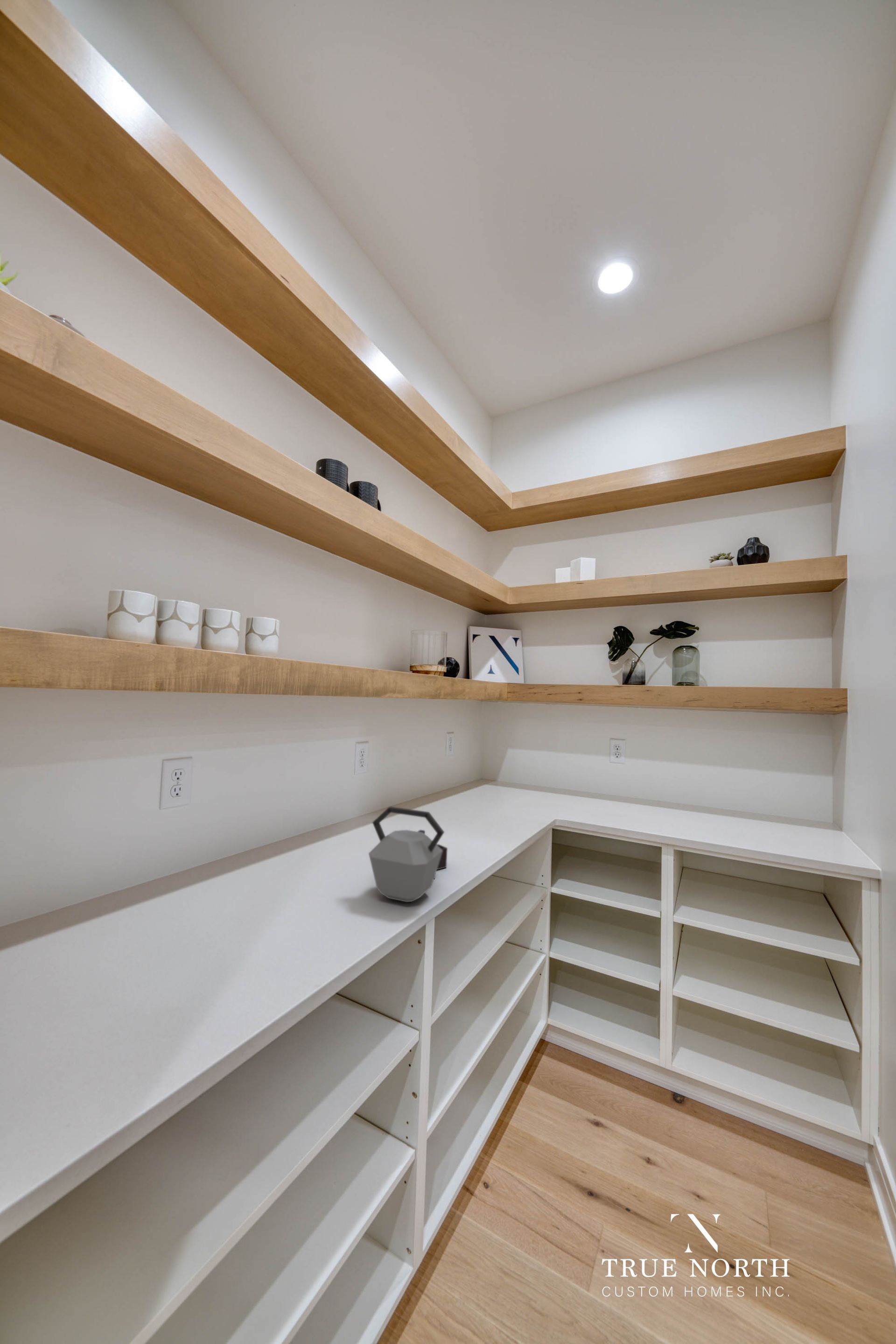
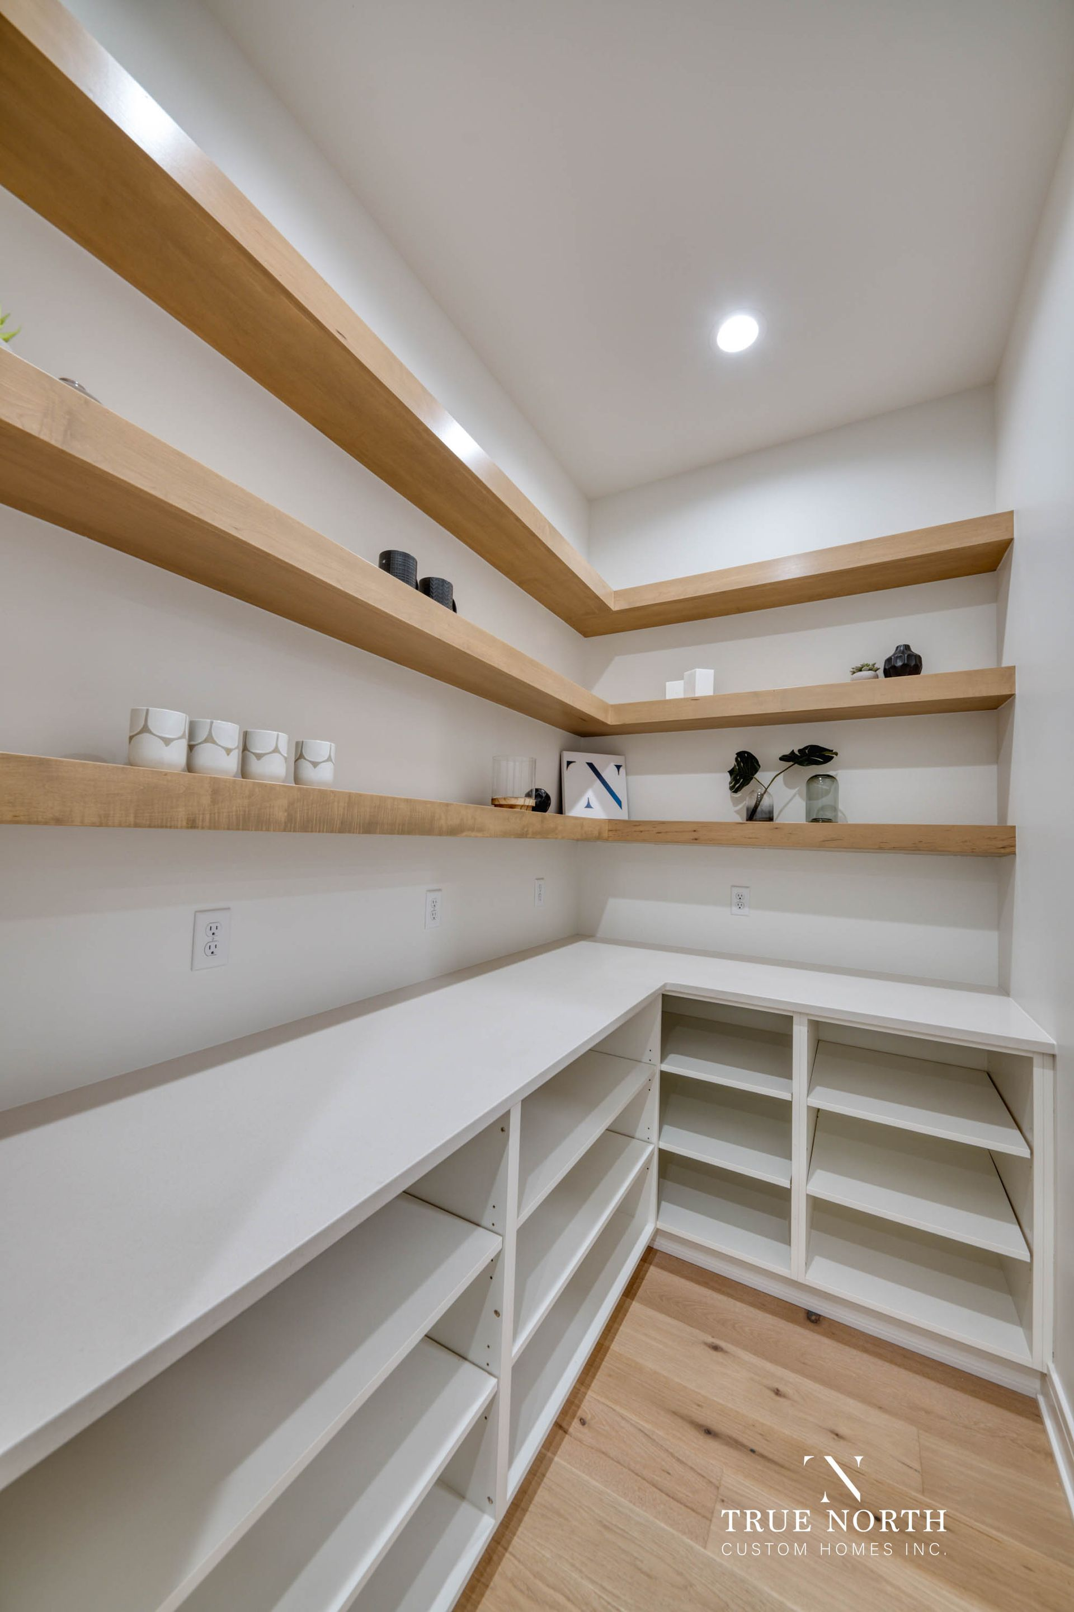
- kettle [368,806,448,903]
